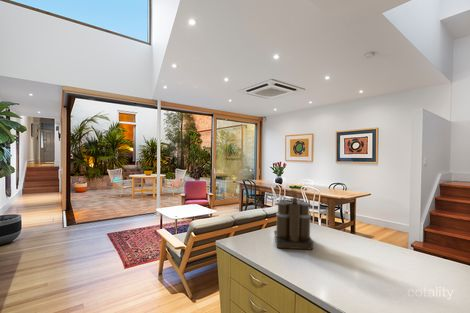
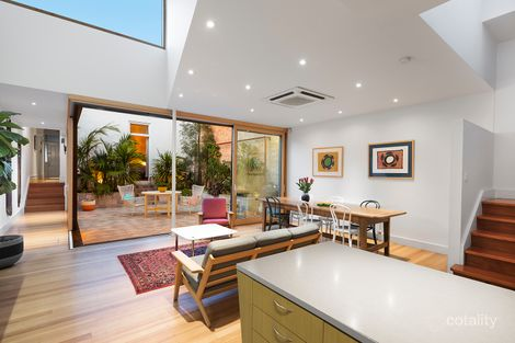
- coffee maker [273,188,315,251]
